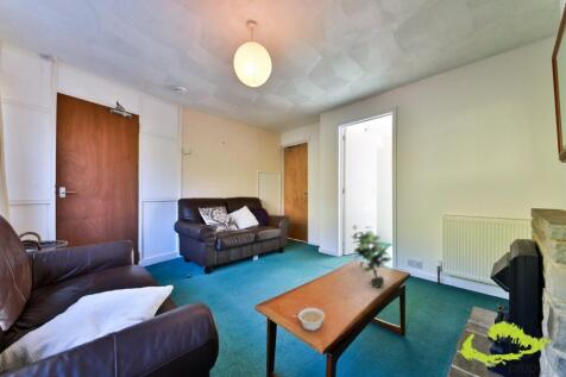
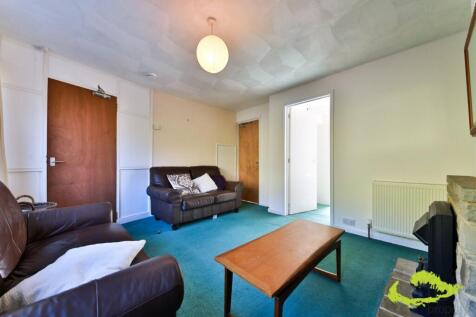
- potted plant [350,224,392,289]
- legume [291,307,326,332]
